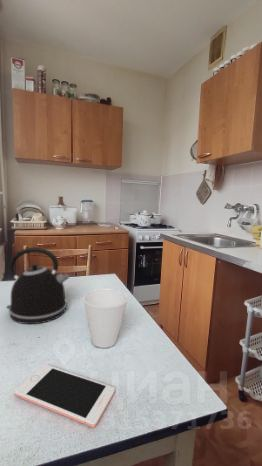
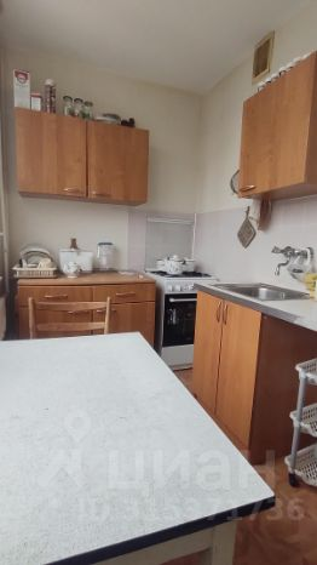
- cup [82,289,129,349]
- kettle [5,247,71,325]
- cell phone [13,363,116,428]
